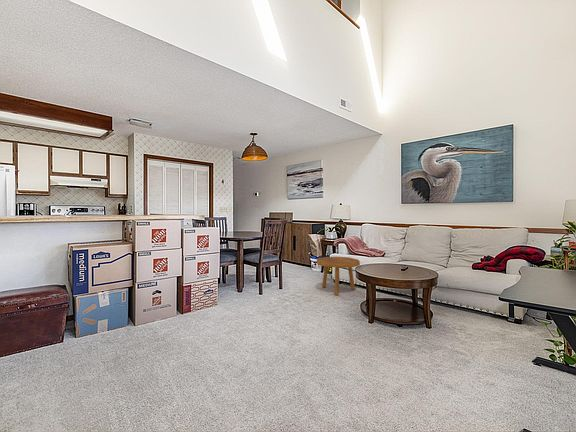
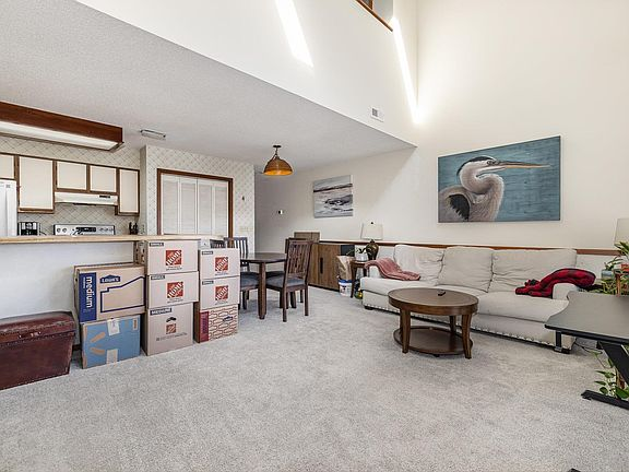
- footstool [316,256,361,296]
